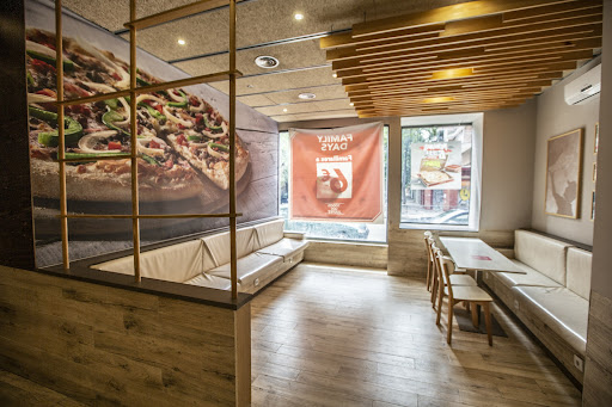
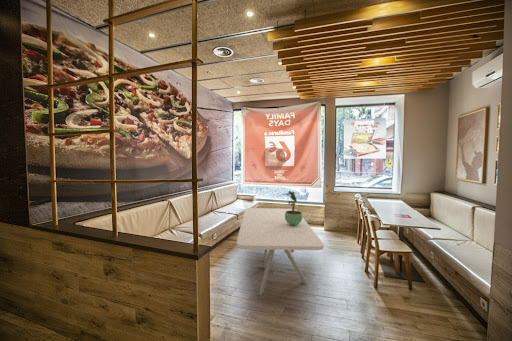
+ dining table [236,207,325,296]
+ potted plant [285,190,303,225]
